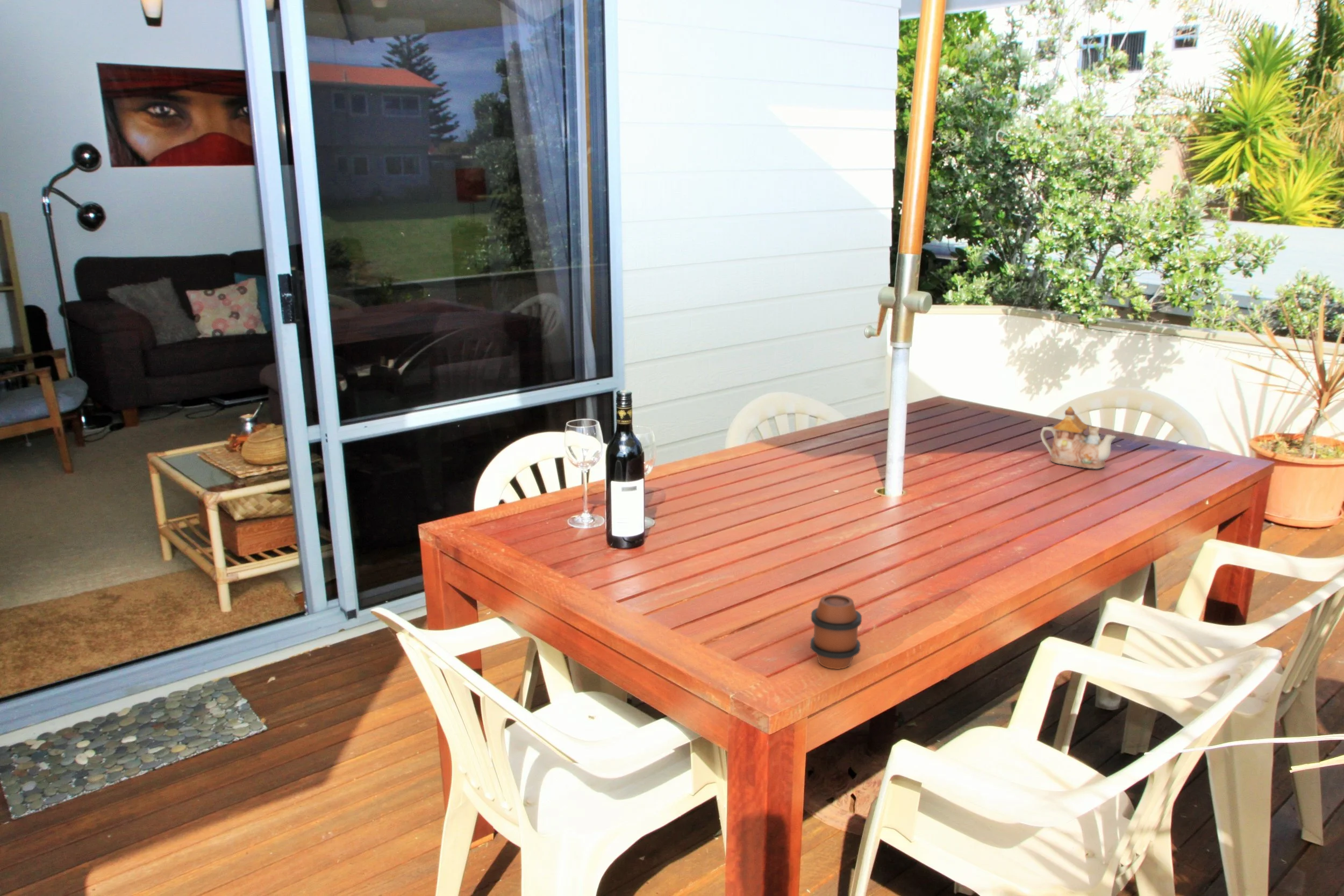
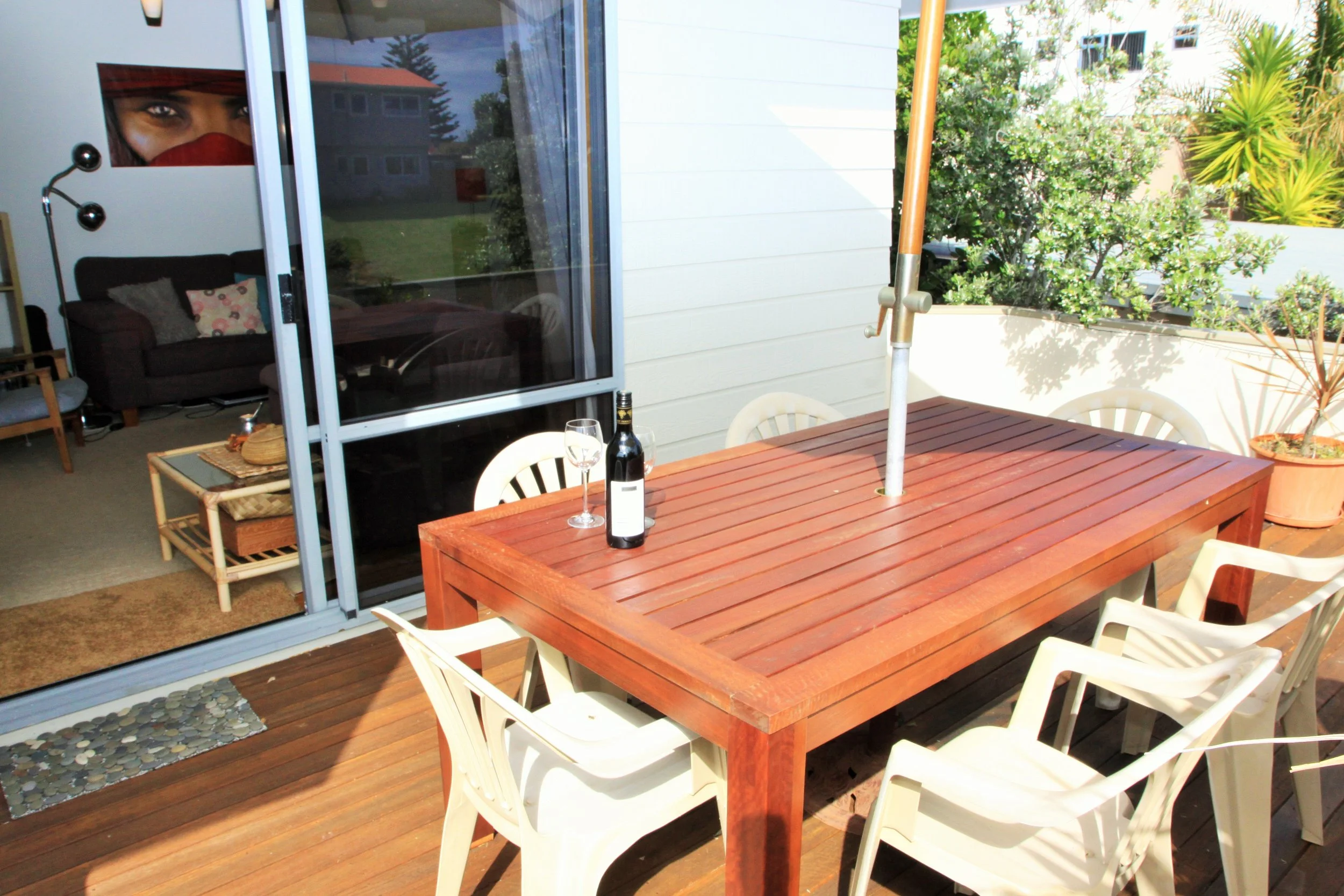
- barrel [810,594,862,670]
- teapot [1040,406,1117,469]
